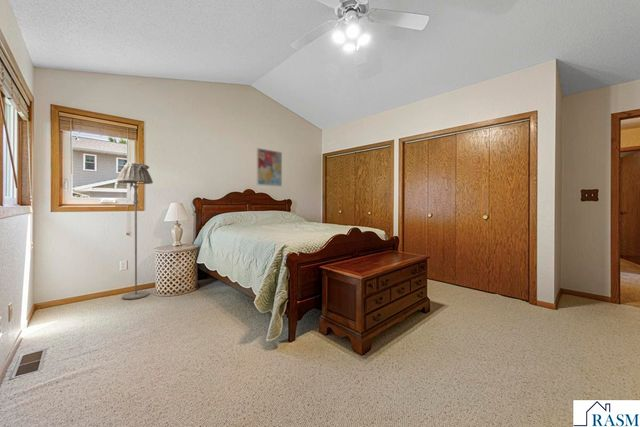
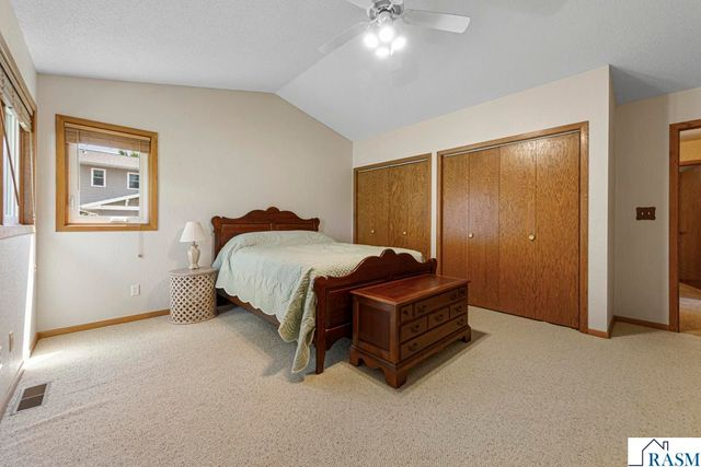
- wall art [256,147,283,188]
- floor lamp [116,162,154,300]
